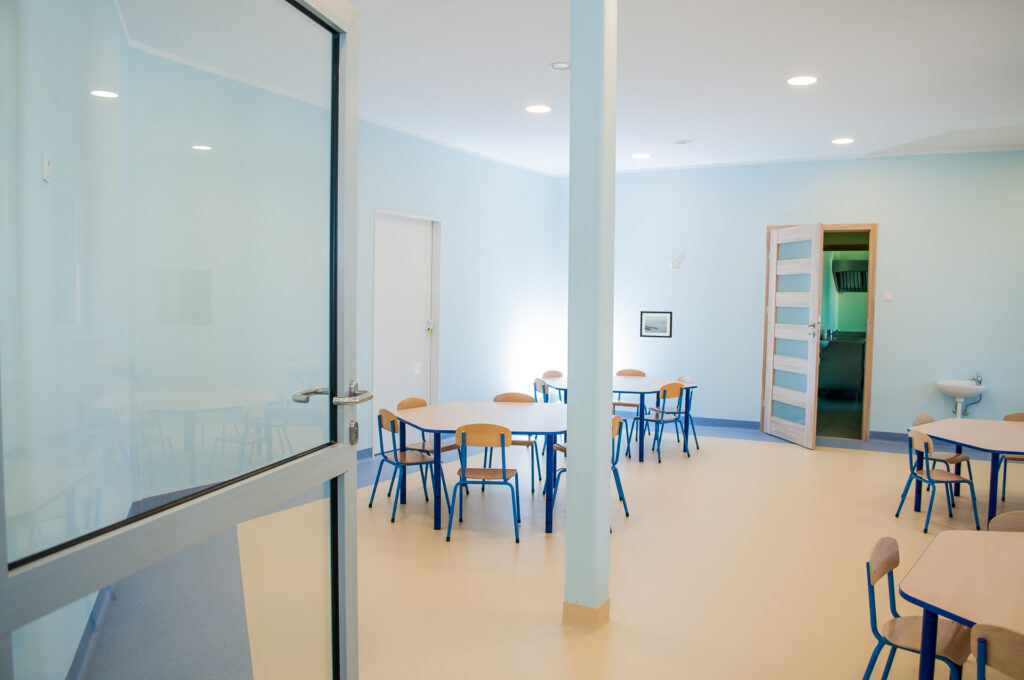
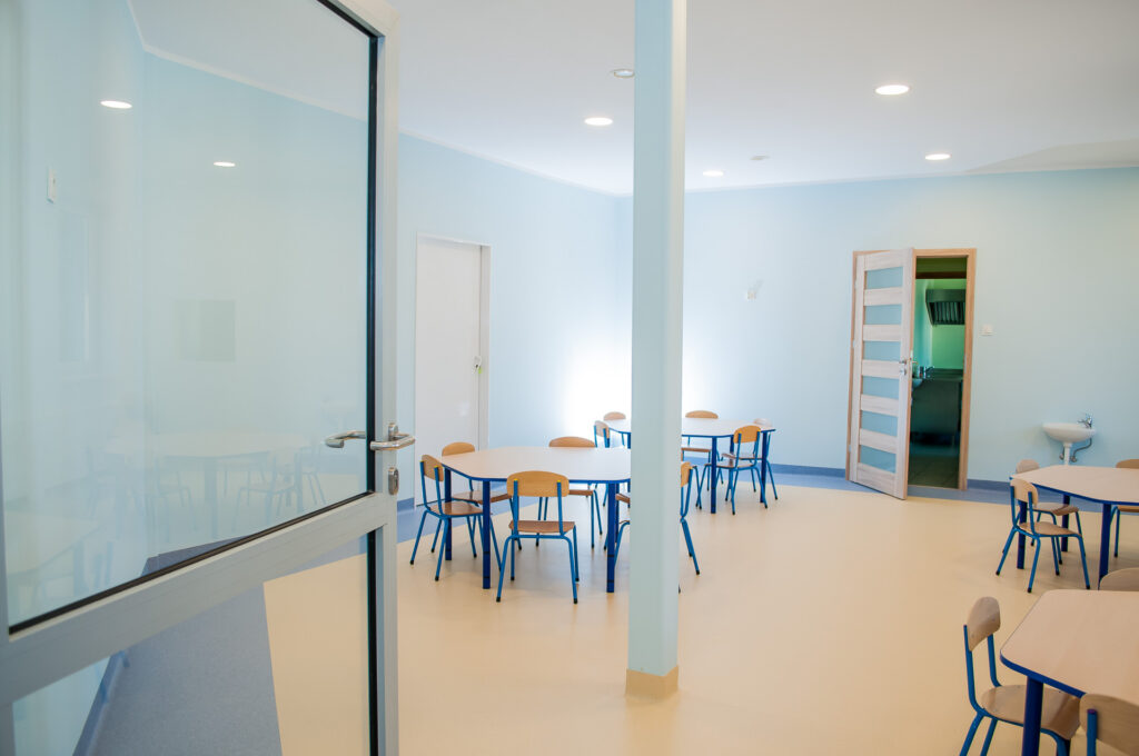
- wall art [639,310,673,339]
